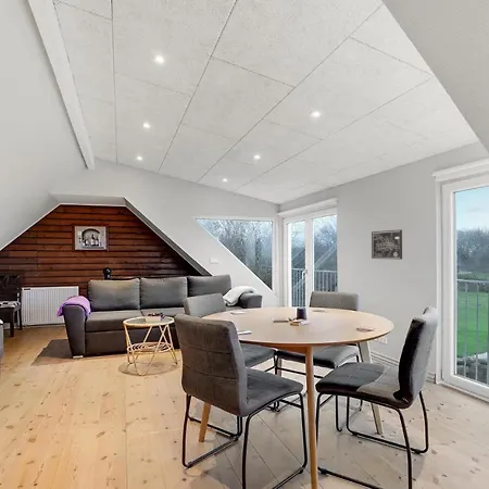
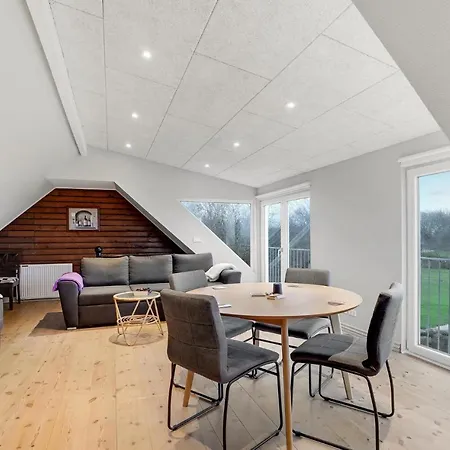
- wall art [371,229,403,261]
